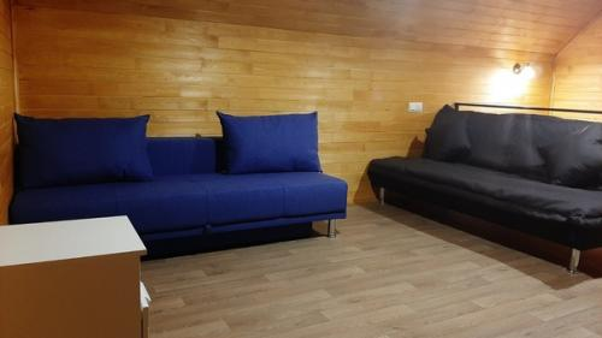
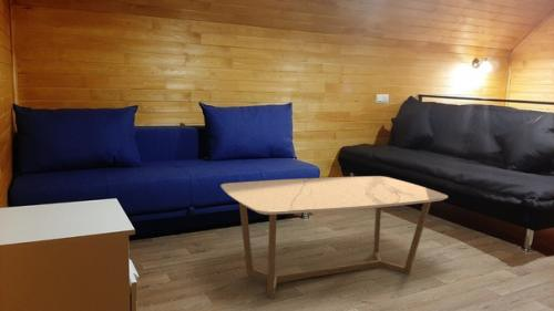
+ coffee table [219,175,449,299]
